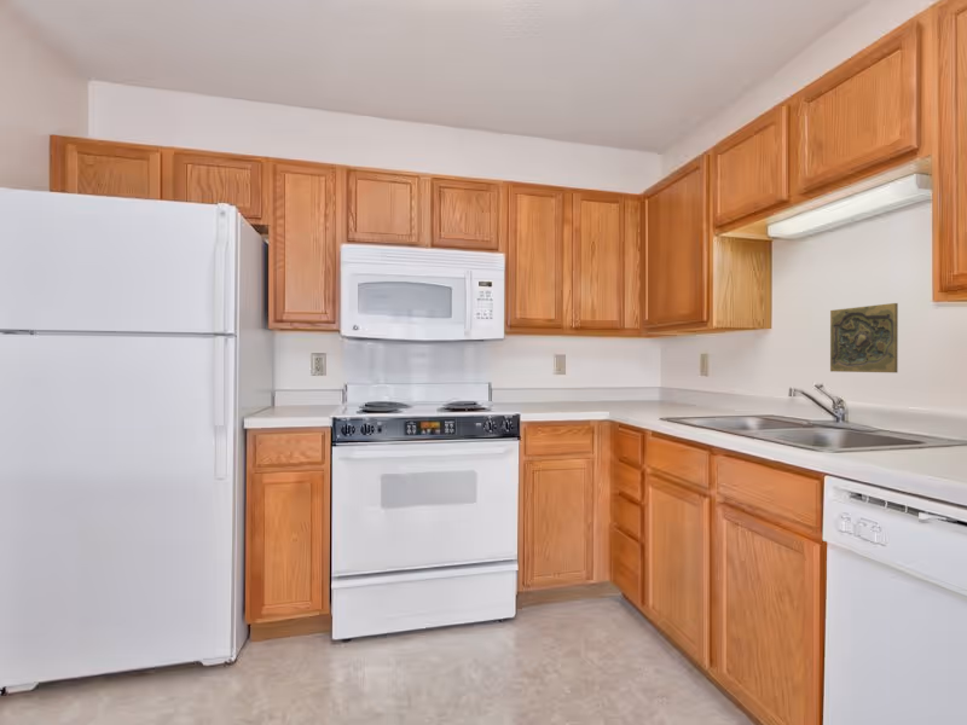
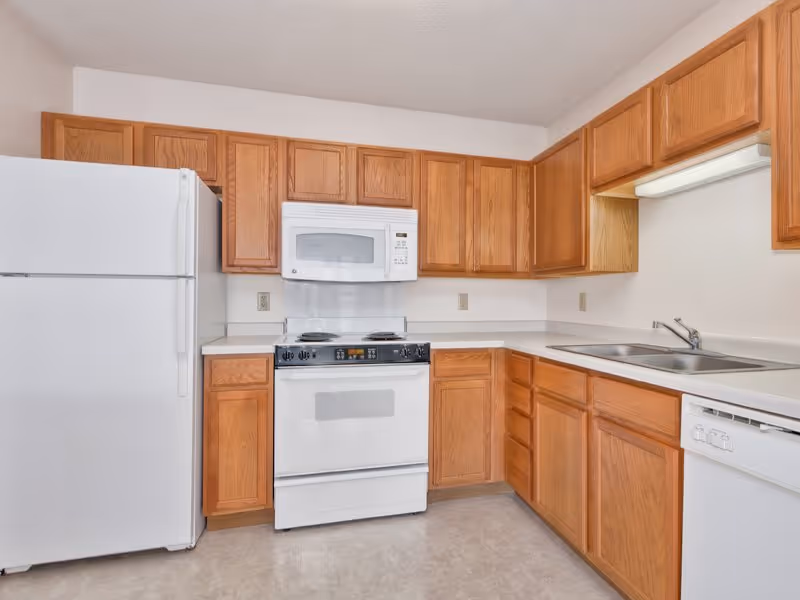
- decorative tile [829,302,899,373]
